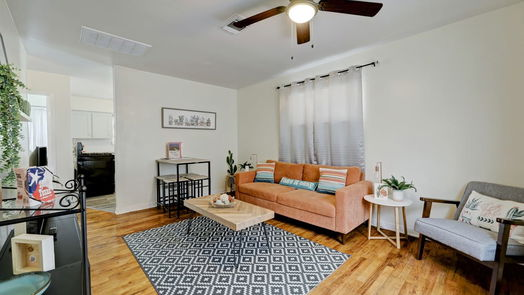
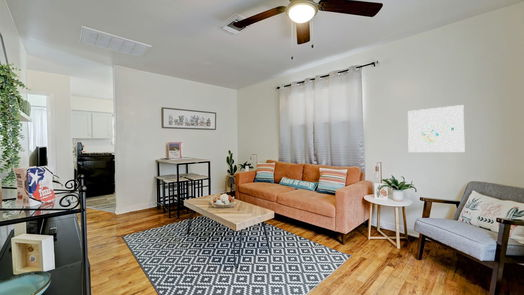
+ wall art [407,104,465,153]
